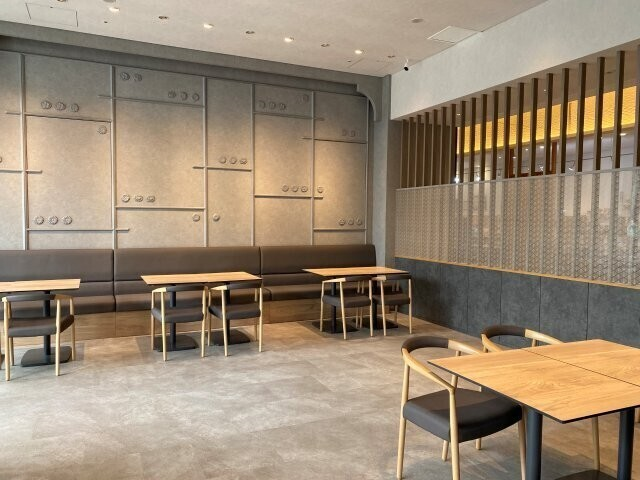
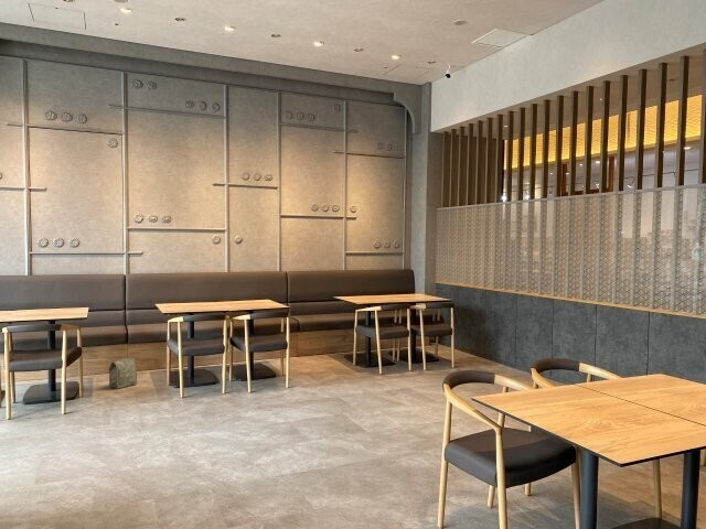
+ bag [108,356,138,390]
